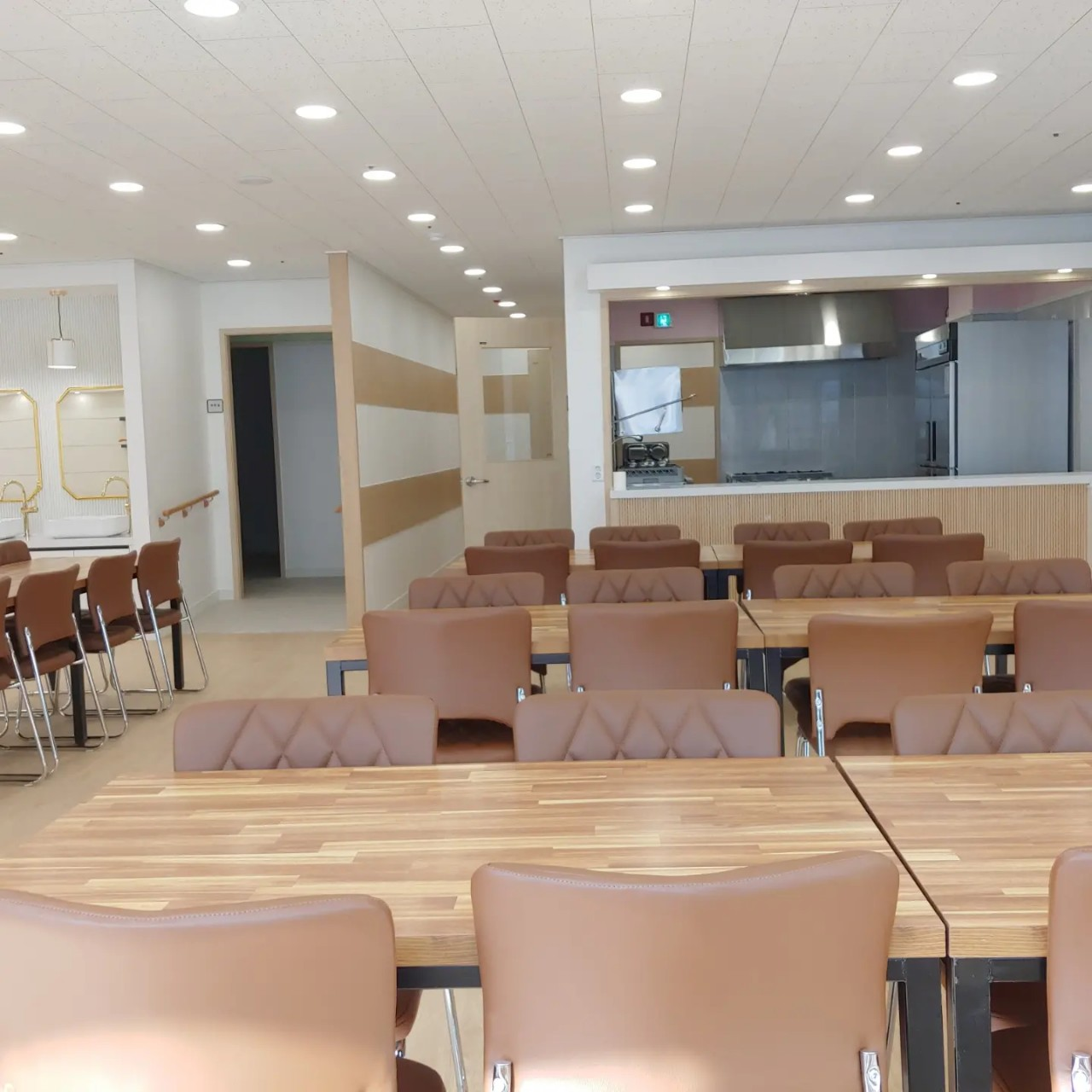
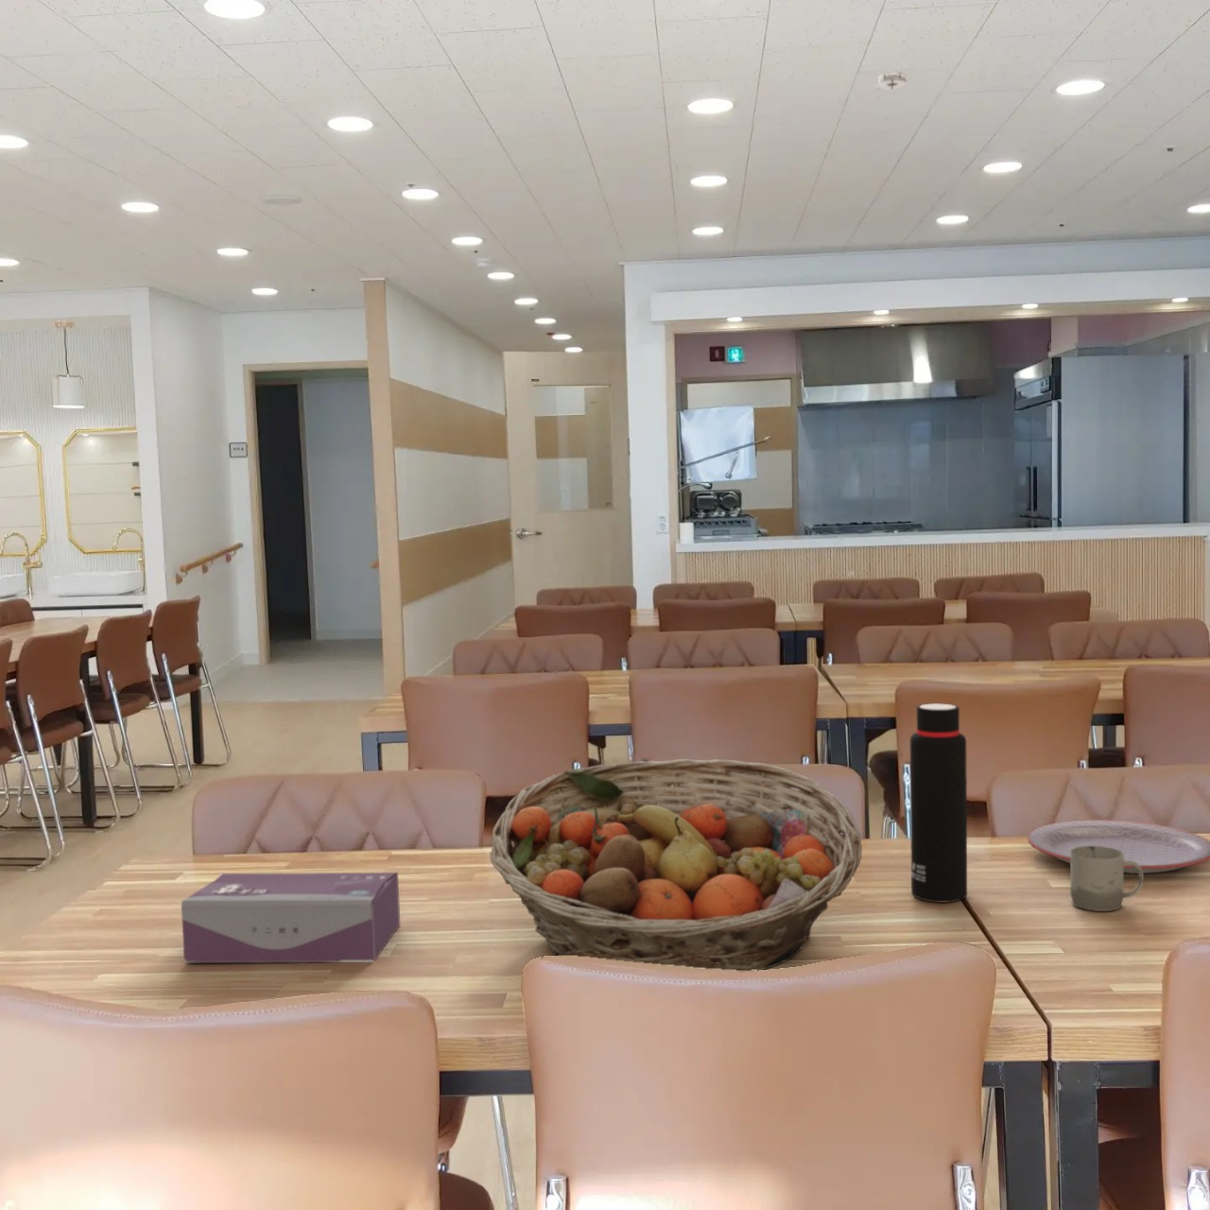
+ smoke detector [872,71,911,93]
+ water bottle [910,703,968,903]
+ cup [1069,847,1145,912]
+ plate [1026,819,1210,874]
+ tissue box [181,872,401,963]
+ fruit basket [489,758,863,972]
